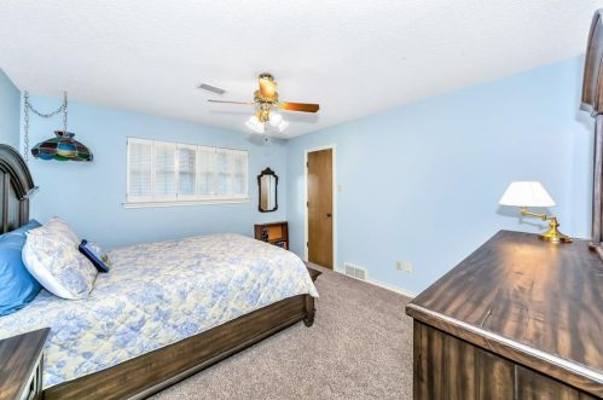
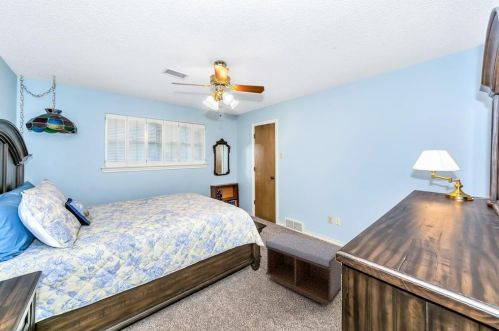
+ bench [265,232,343,307]
